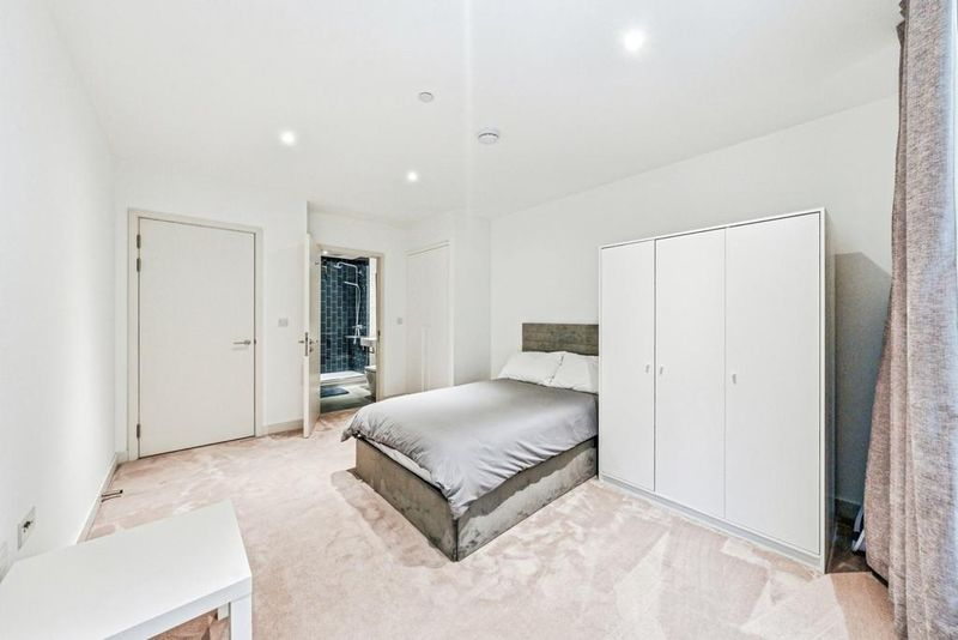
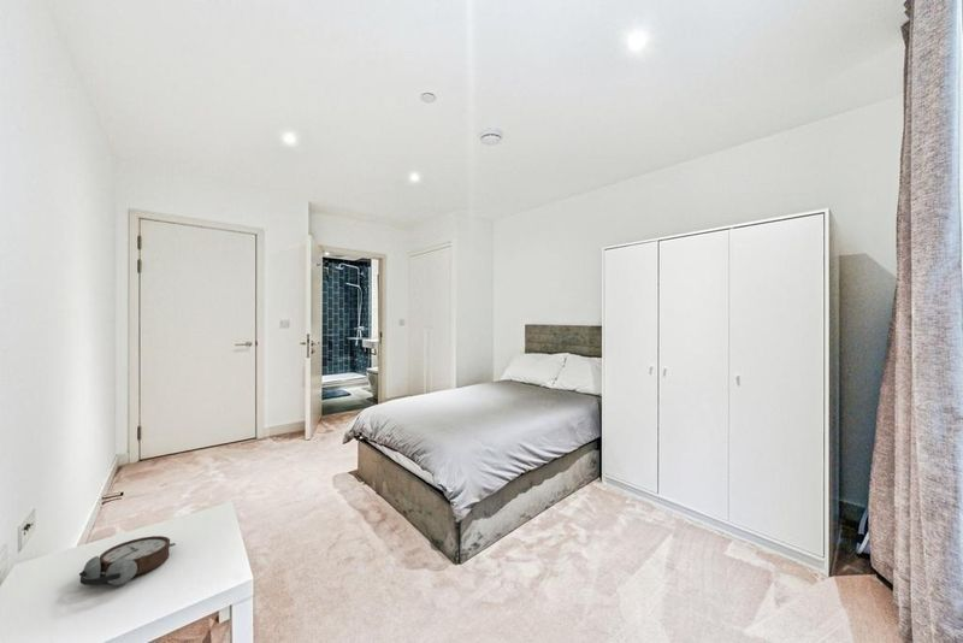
+ alarm clock [78,535,177,586]
